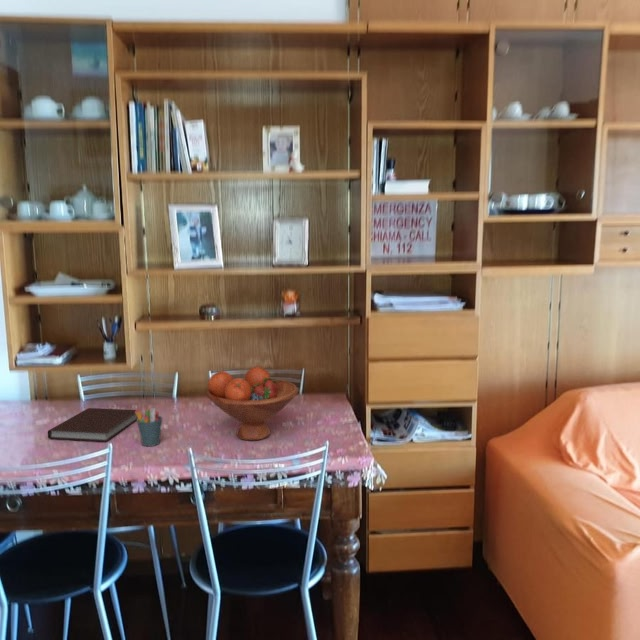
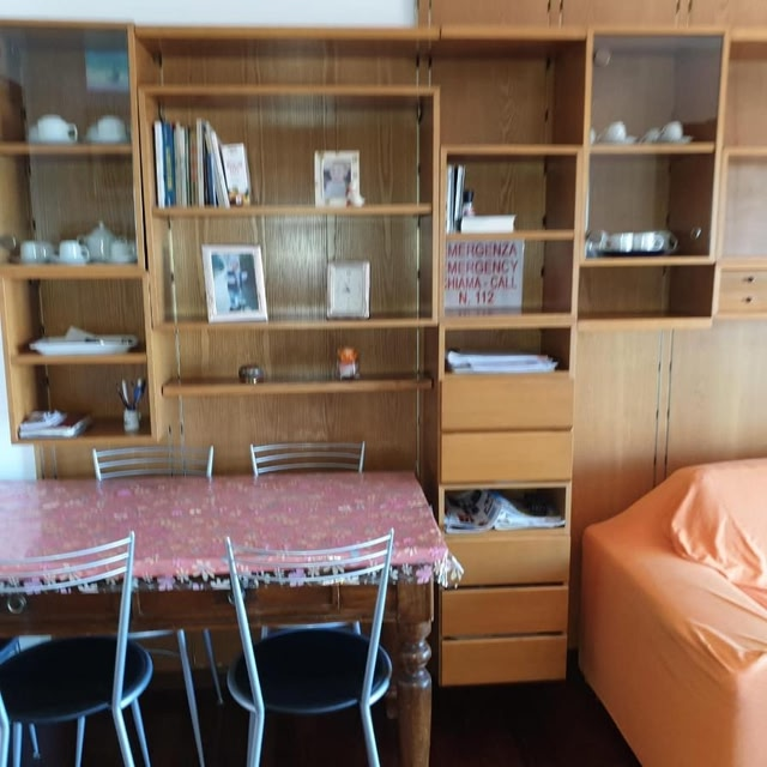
- pen holder [135,407,163,447]
- notebook [47,407,138,443]
- fruit bowl [205,365,299,441]
